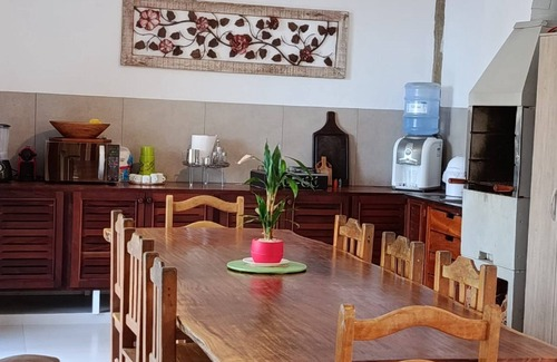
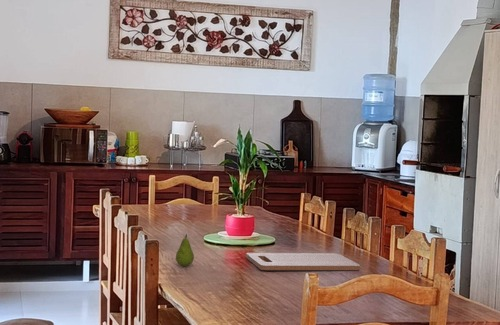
+ cutting board [245,252,361,271]
+ fruit [175,233,195,267]
